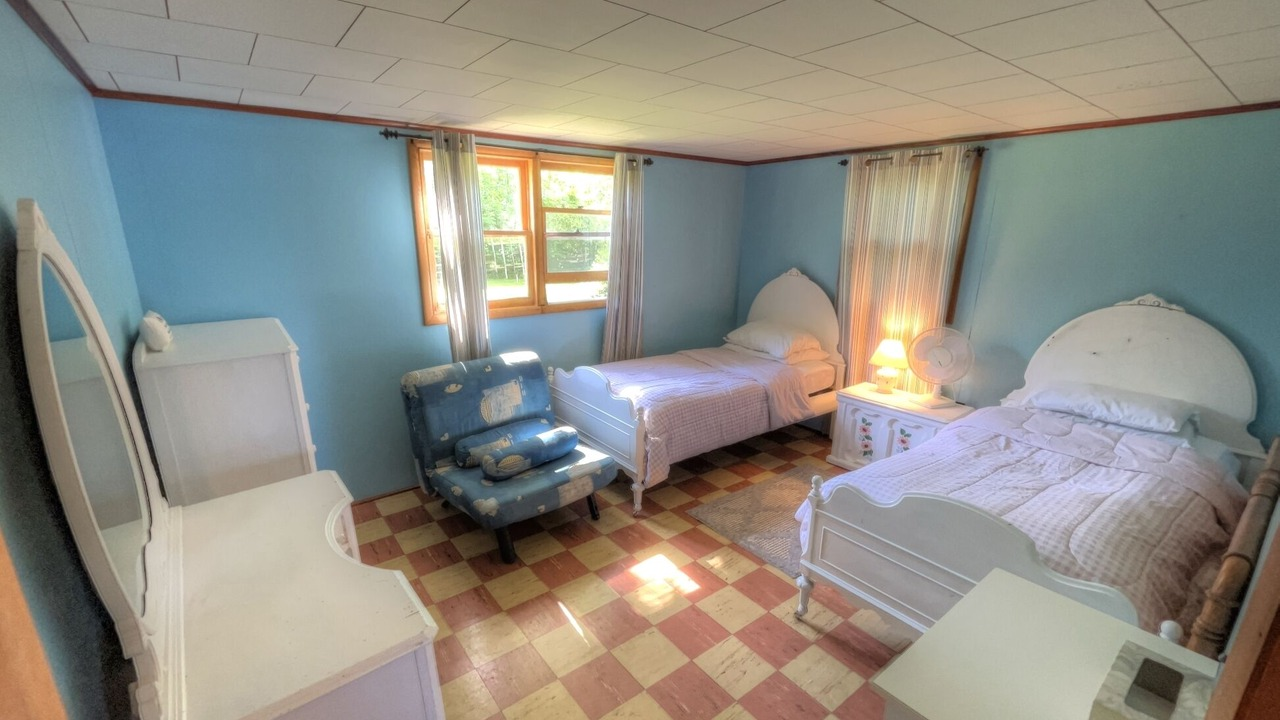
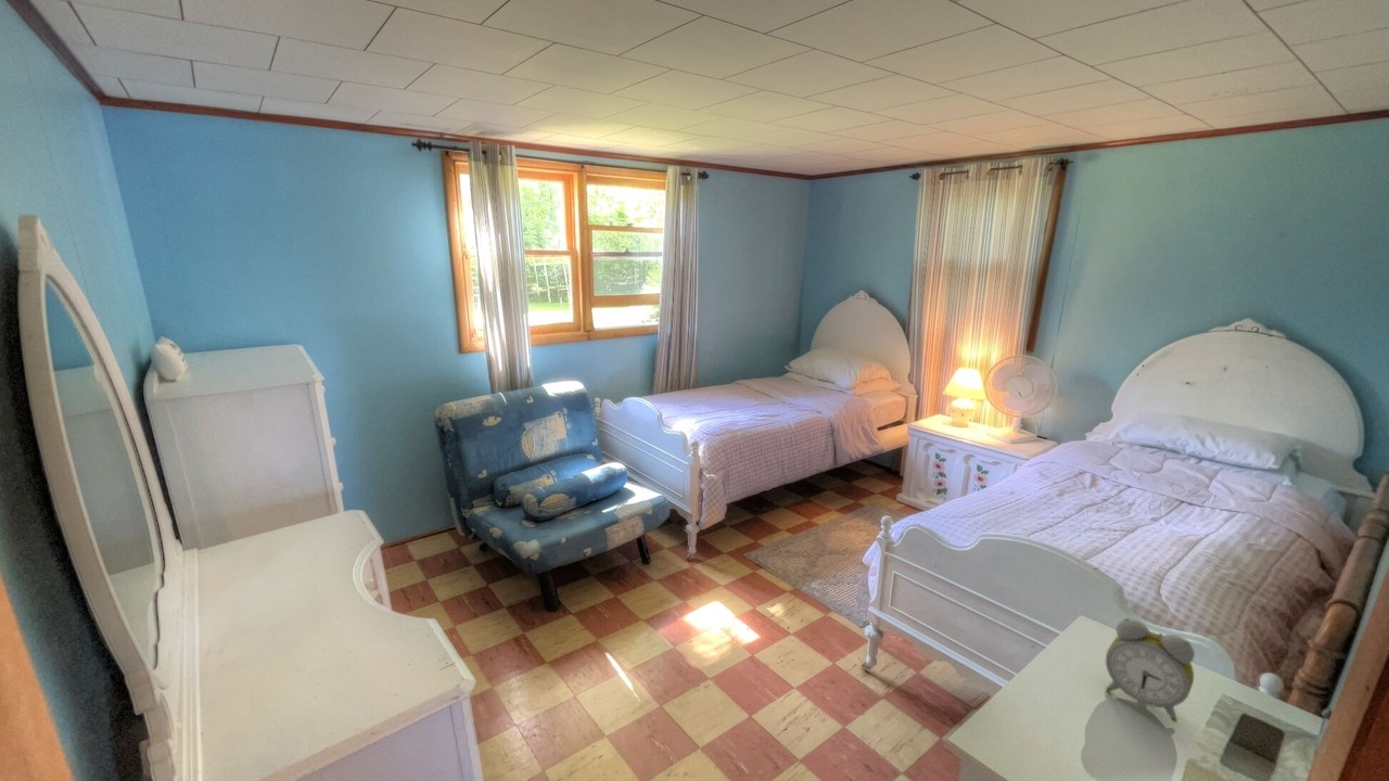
+ alarm clock [1105,617,1196,724]
